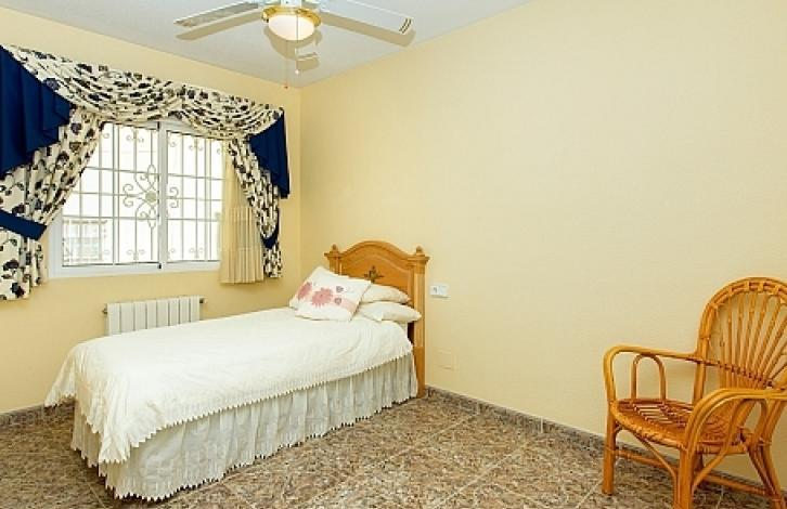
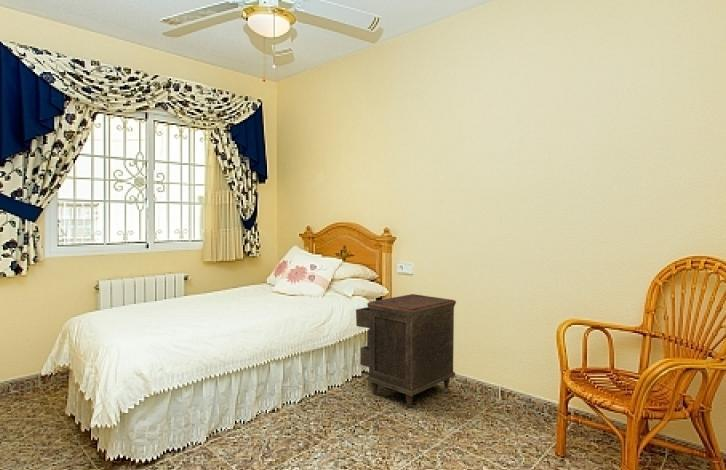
+ nightstand [355,293,457,408]
